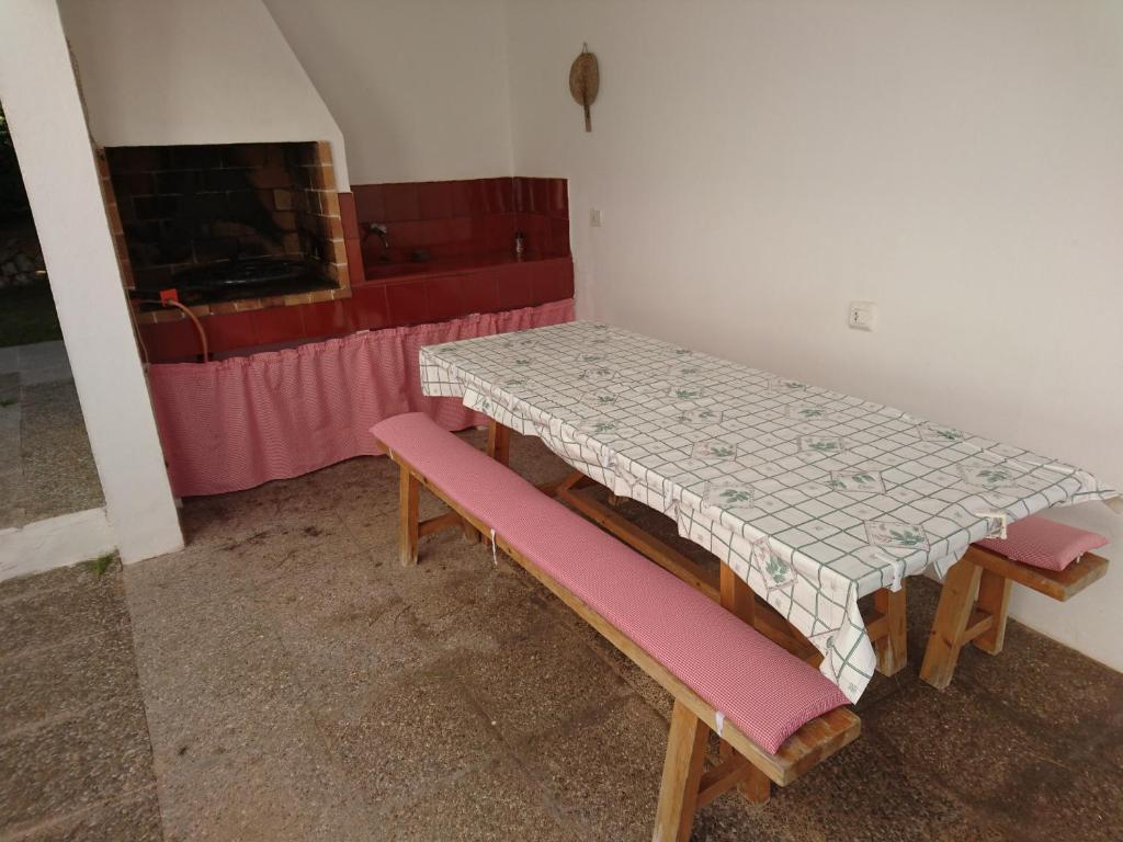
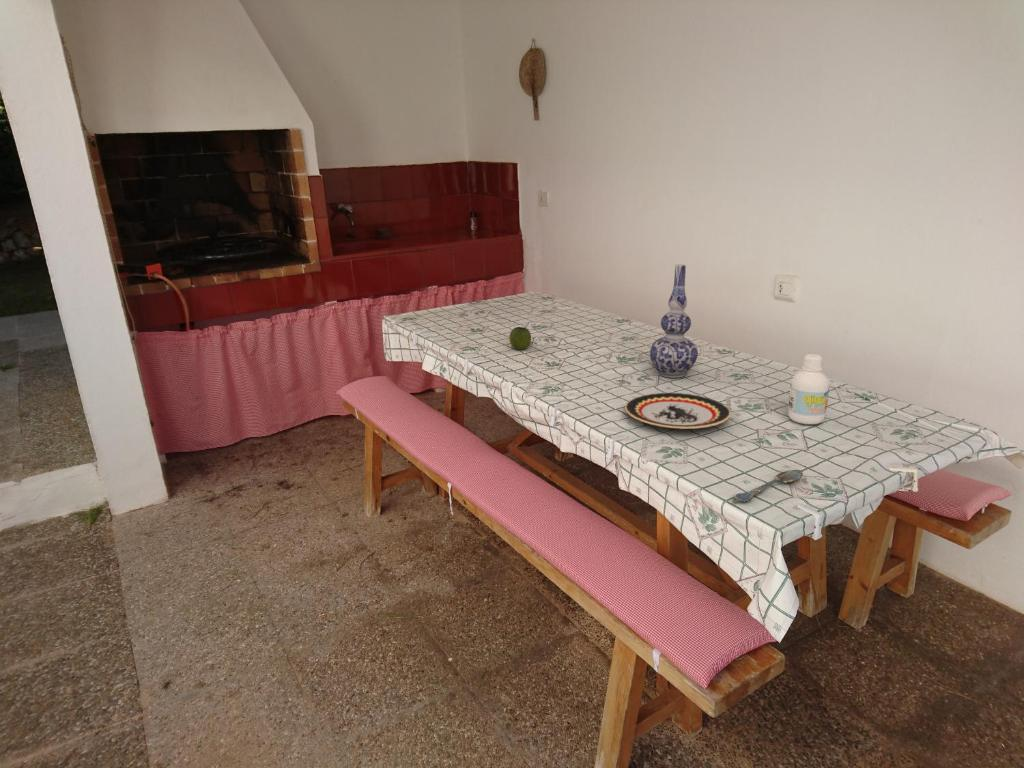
+ apple [509,326,532,350]
+ bottle [787,353,830,425]
+ spoon [731,469,804,504]
+ vase [649,263,699,379]
+ plate [624,392,731,430]
